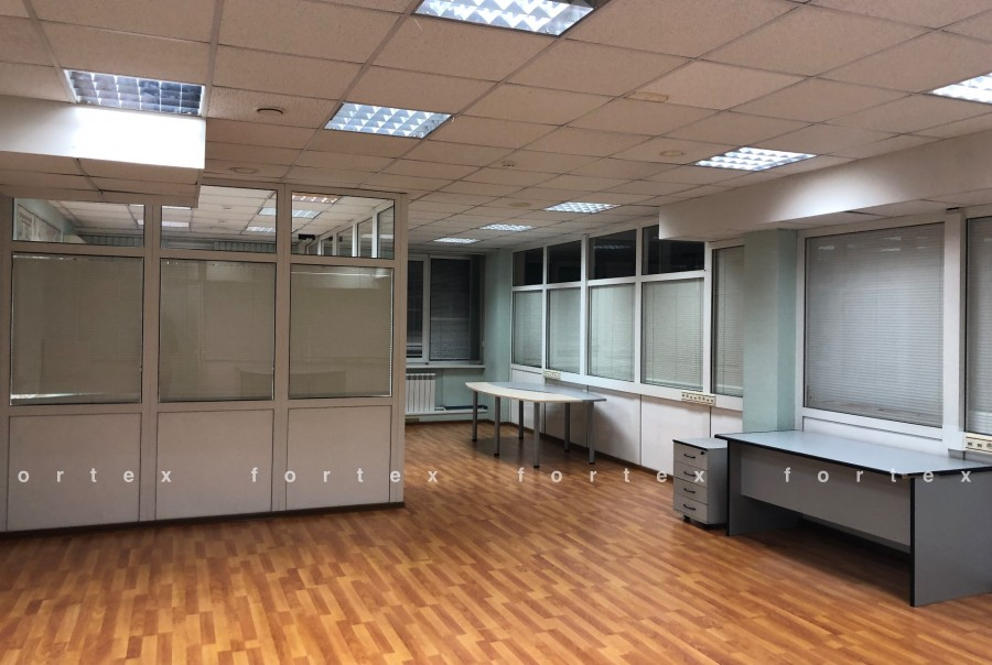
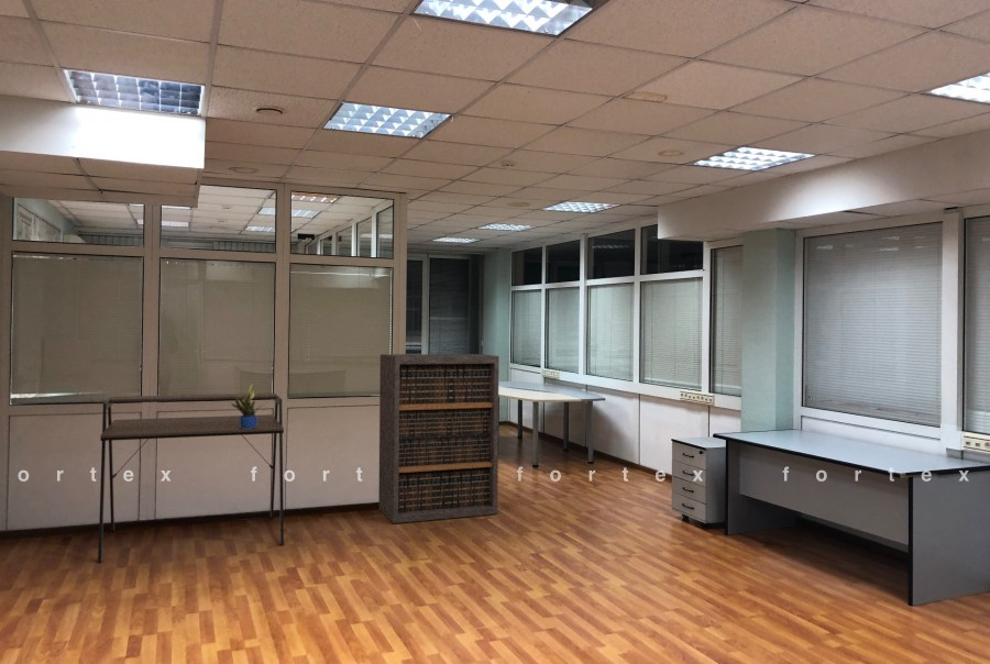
+ bookshelf [377,353,501,524]
+ desk [97,392,285,564]
+ potted plant [230,381,262,429]
